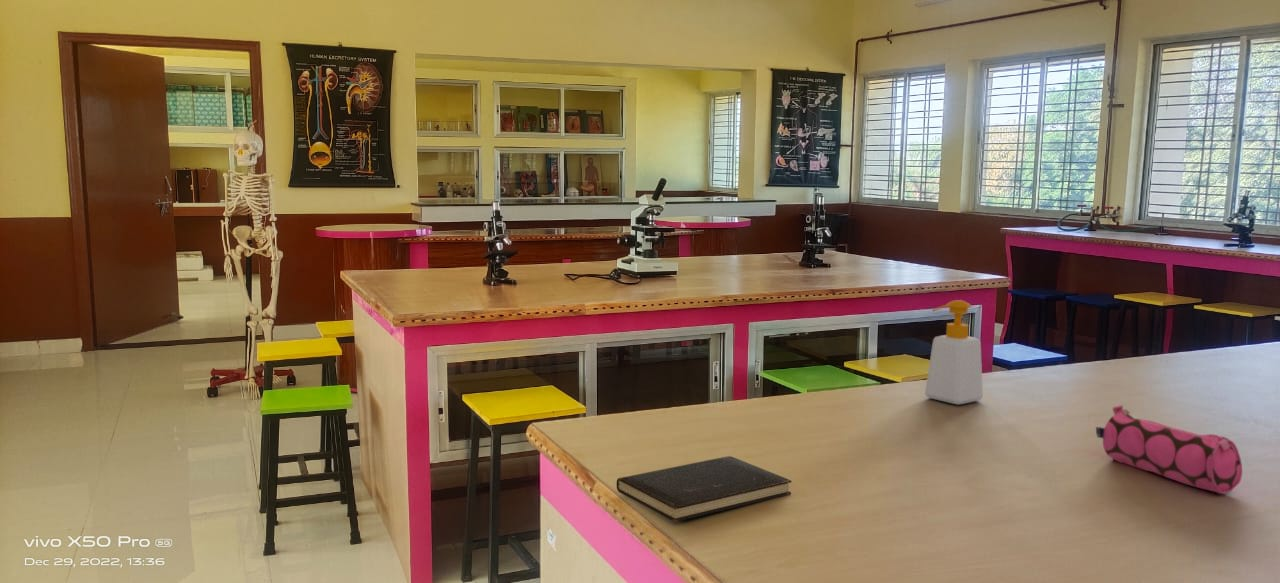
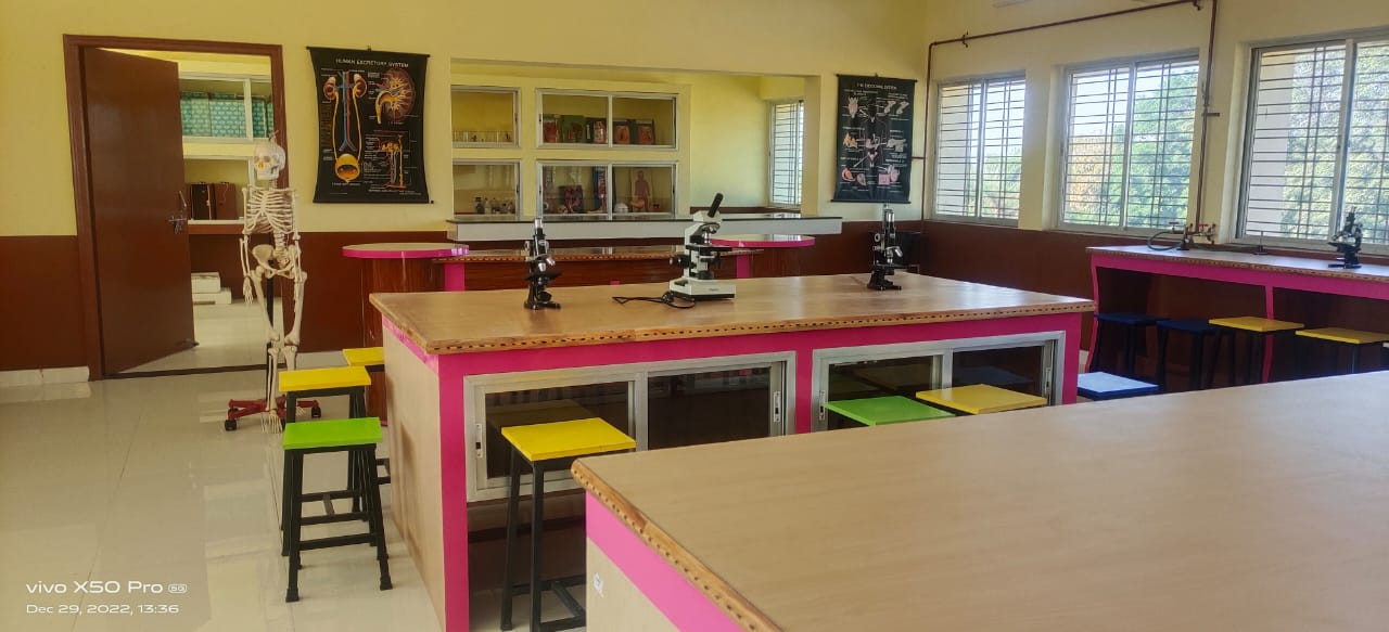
- hardcover book [616,455,792,523]
- soap bottle [924,299,984,406]
- pencil case [1095,404,1243,495]
